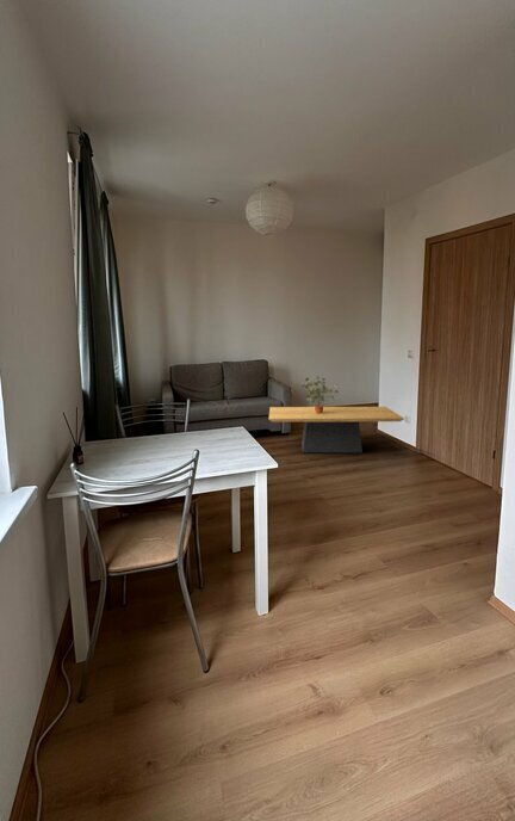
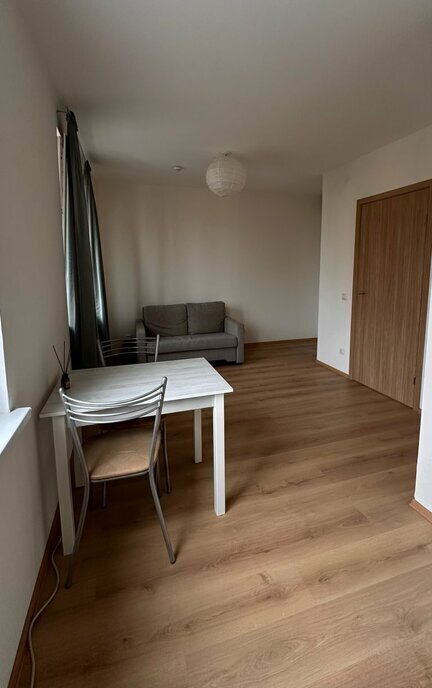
- coffee table [268,406,405,453]
- potted plant [300,375,340,414]
